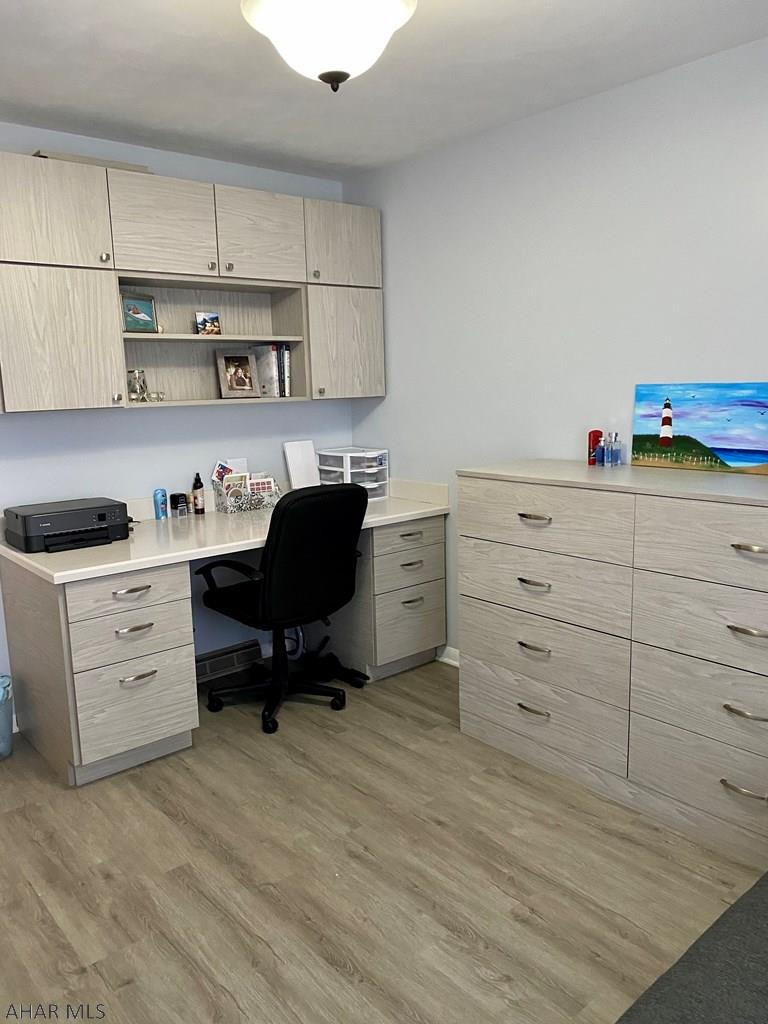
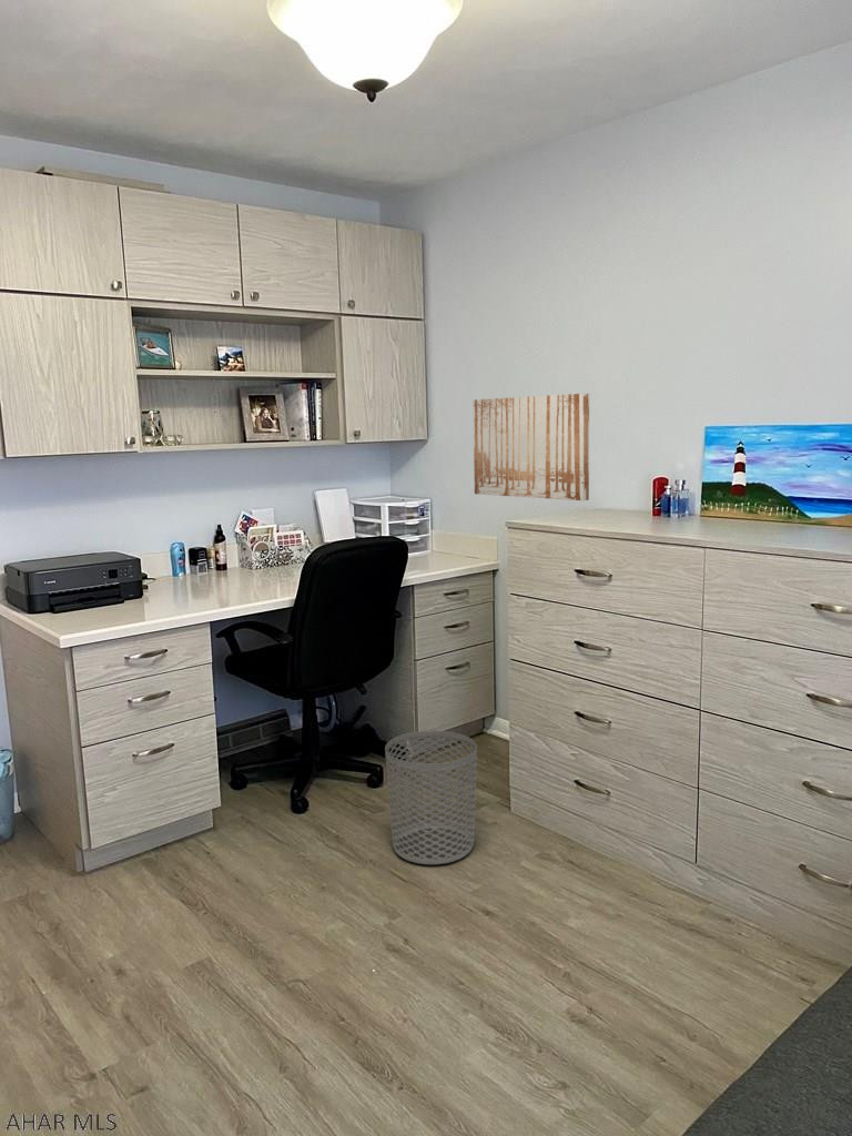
+ wall art [473,393,590,501]
+ waste bin [384,730,478,865]
